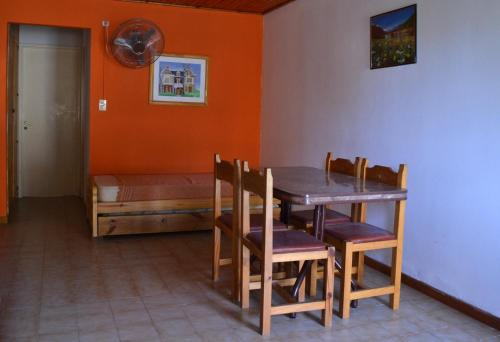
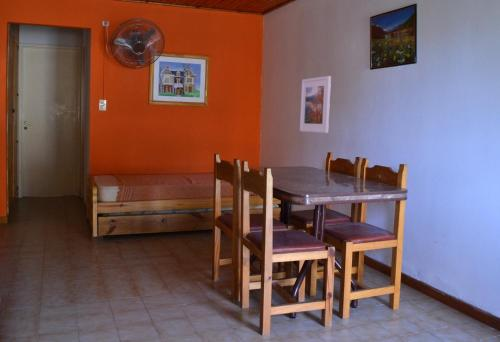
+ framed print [299,75,332,134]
